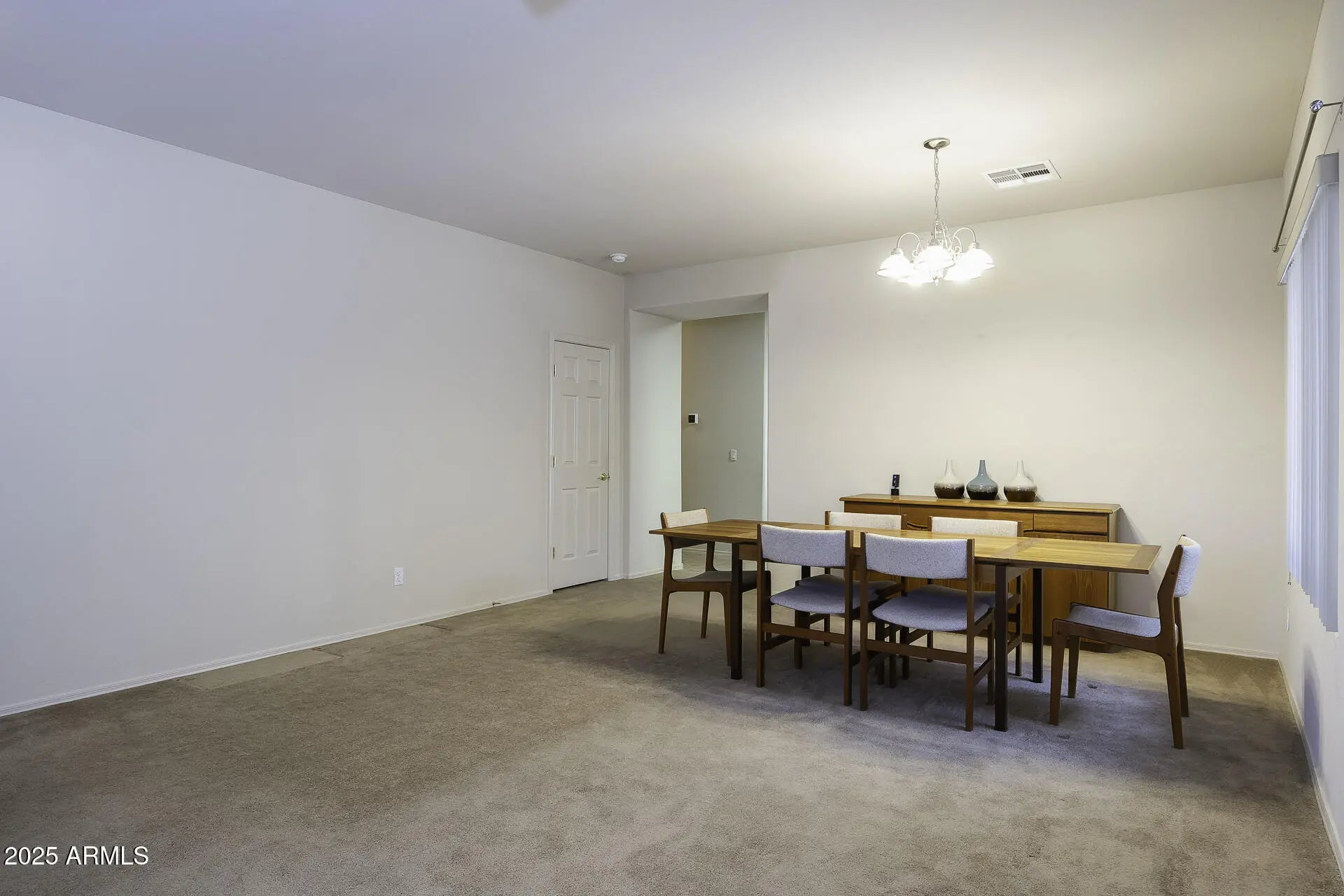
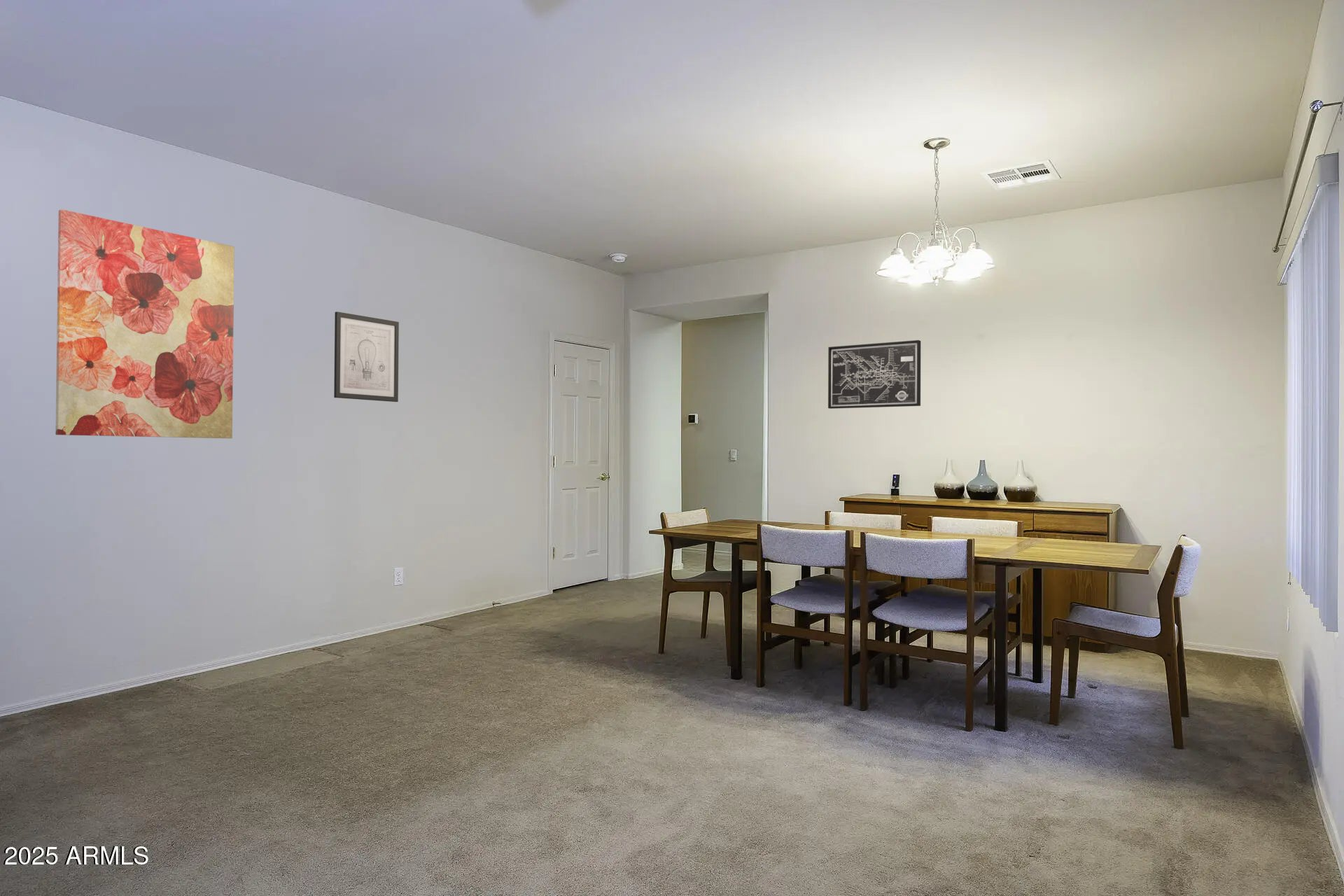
+ wall art [55,209,235,439]
+ wall art [827,339,921,409]
+ wall art [333,311,400,402]
